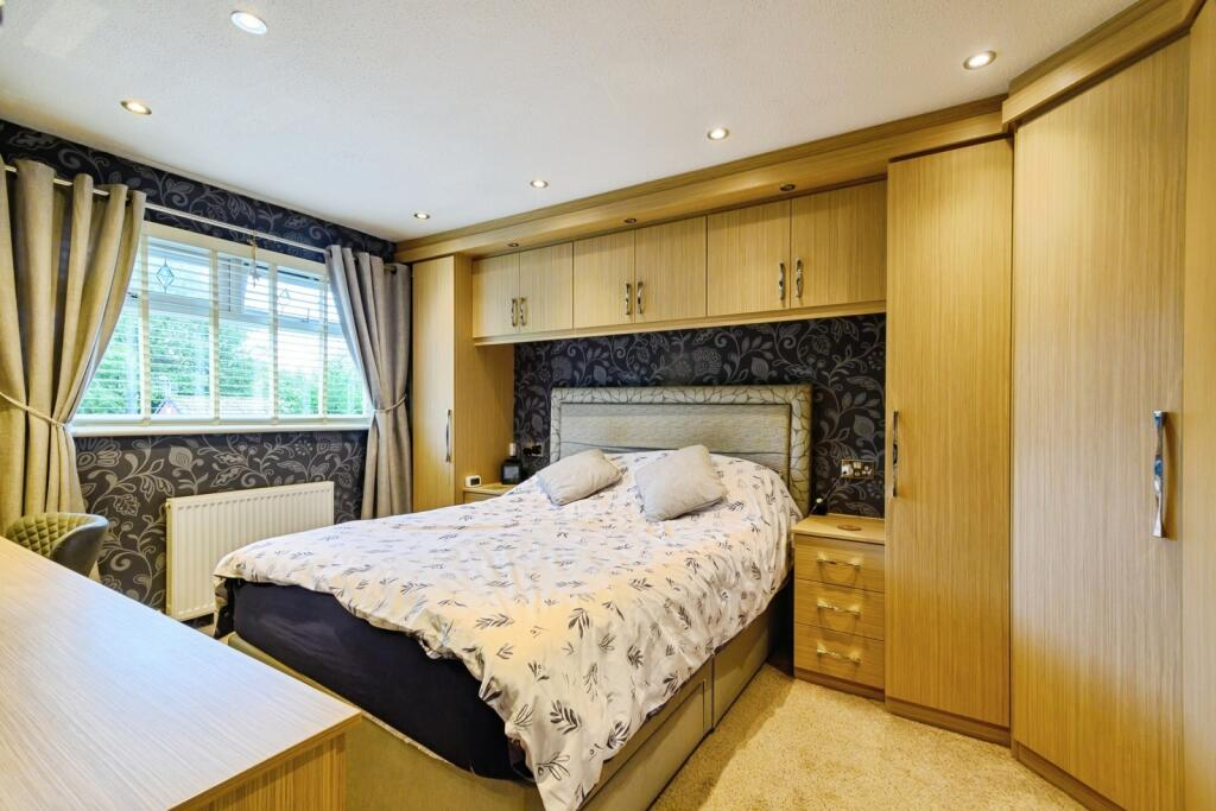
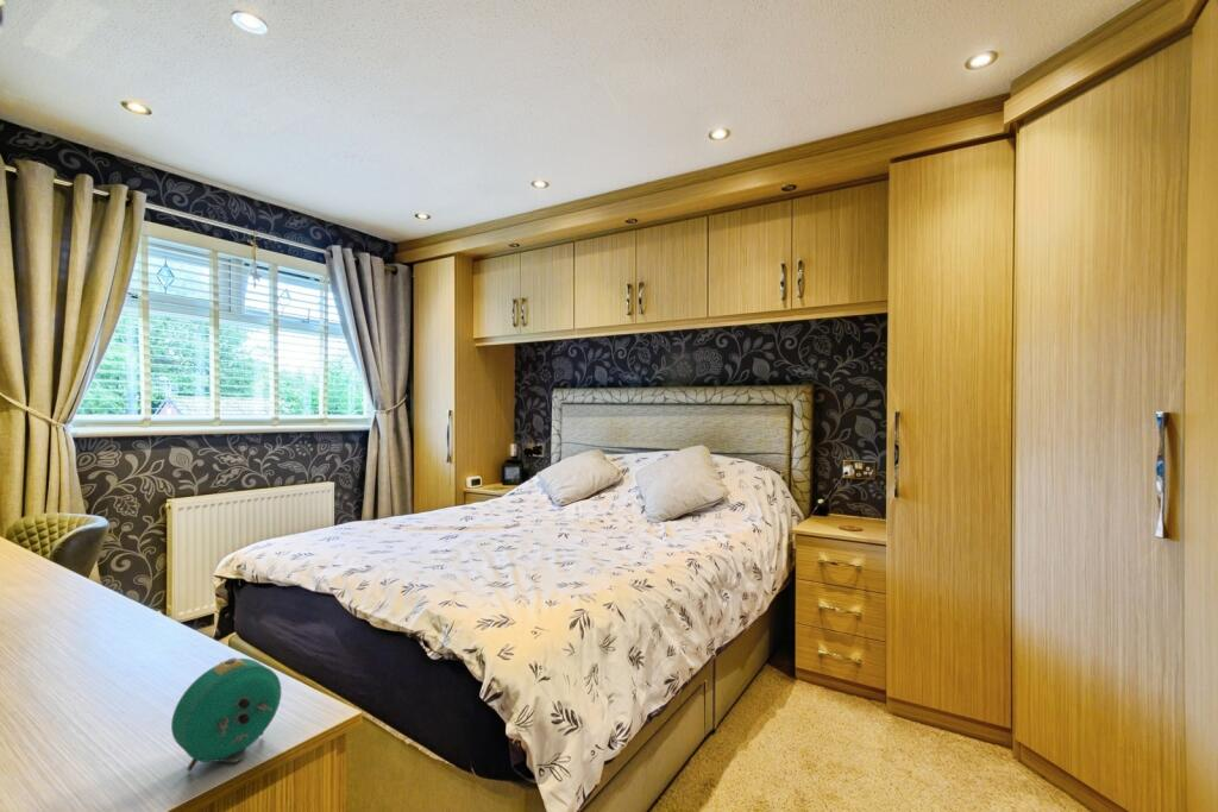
+ alarm clock [170,656,282,773]
